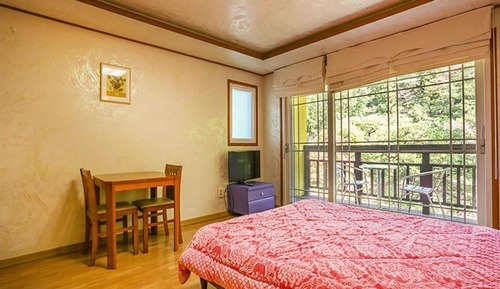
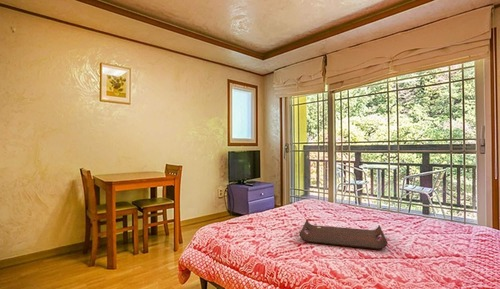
+ serving tray [298,219,389,250]
